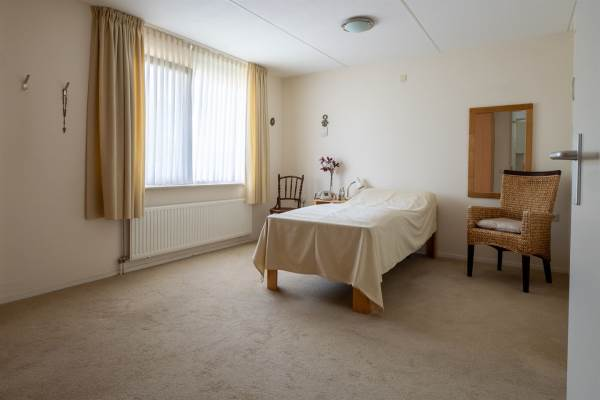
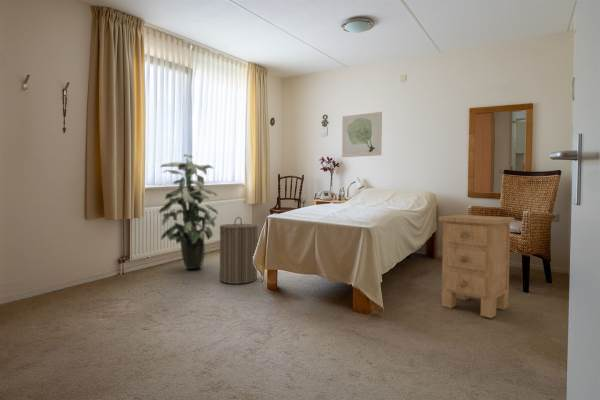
+ wall art [341,111,383,158]
+ laundry hamper [219,216,258,285]
+ nightstand [438,214,515,319]
+ indoor plant [158,153,219,270]
